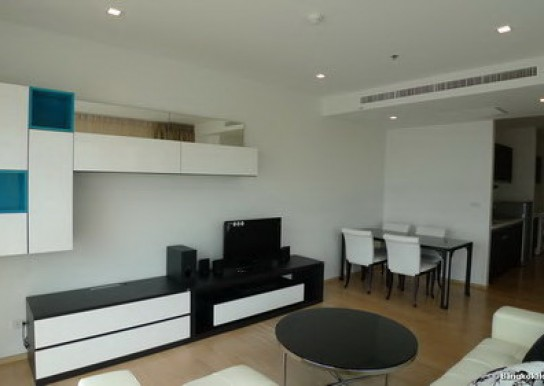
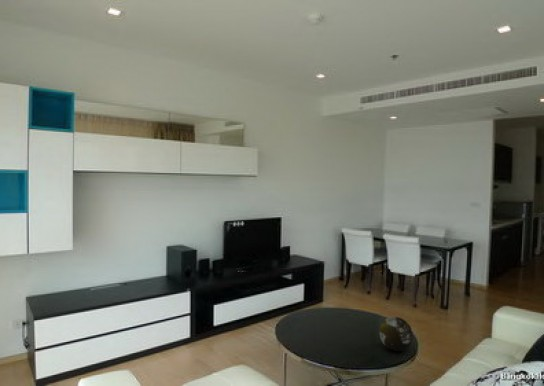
+ decorative orb [378,316,414,352]
